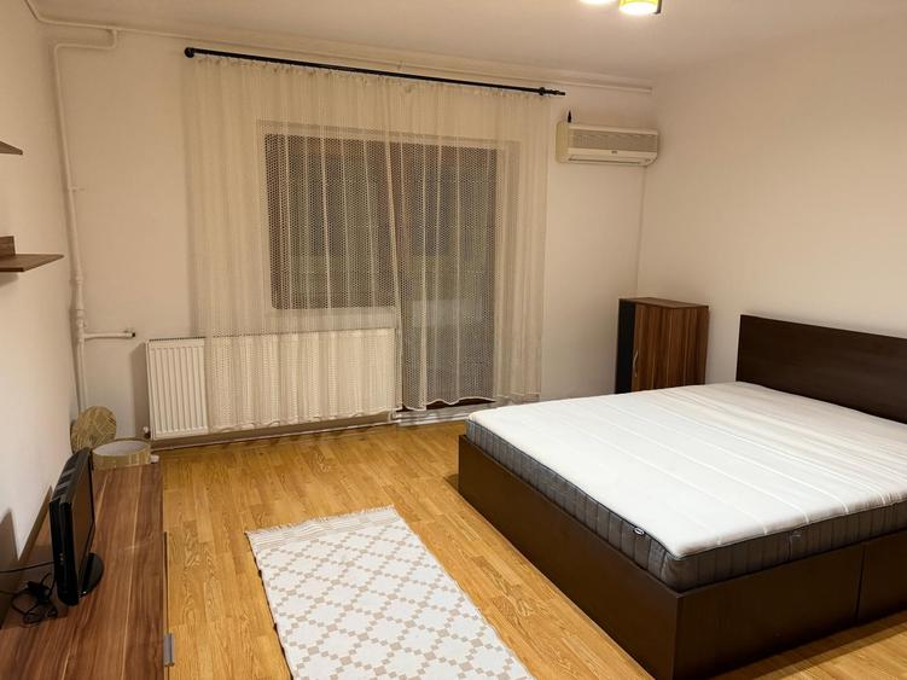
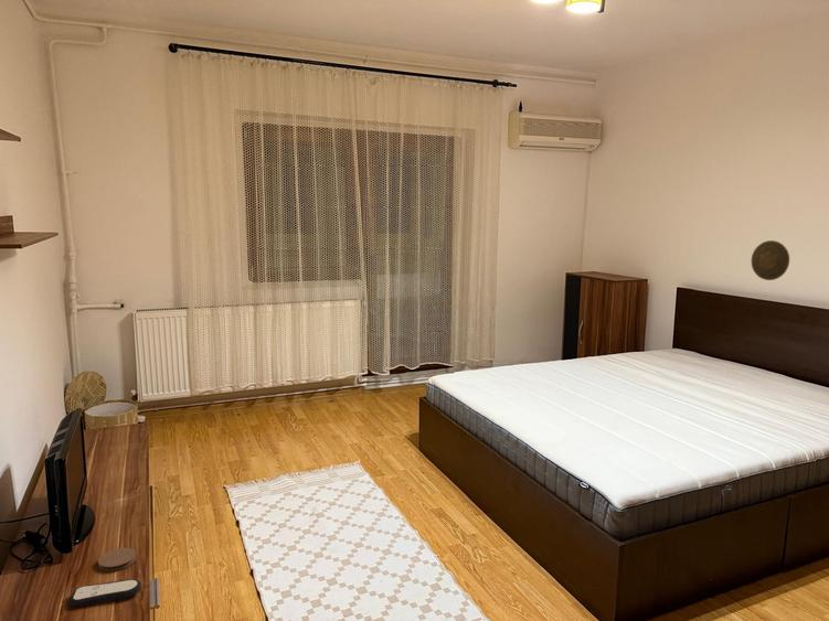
+ remote control [68,578,142,608]
+ coaster [97,547,137,572]
+ decorative plate [751,239,790,281]
